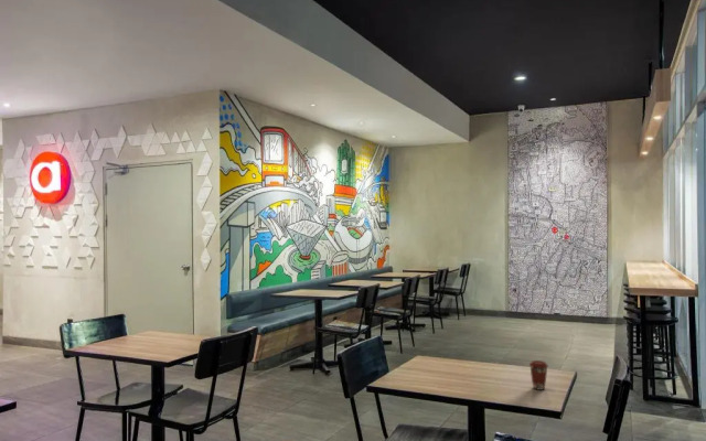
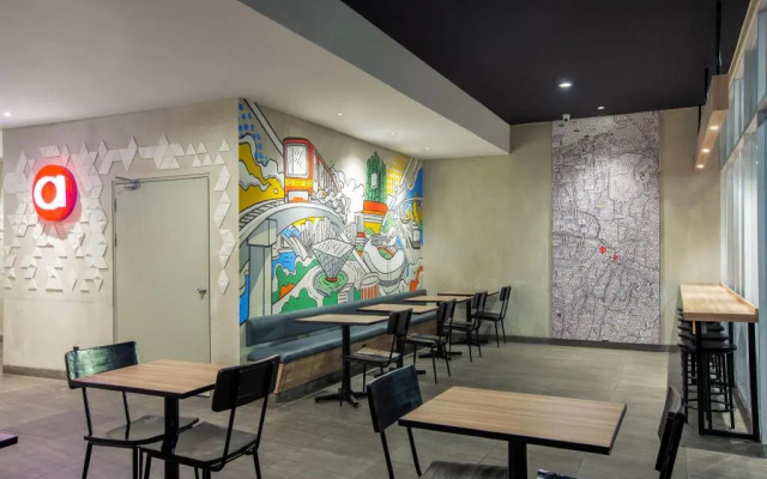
- coffee cup [528,359,549,391]
